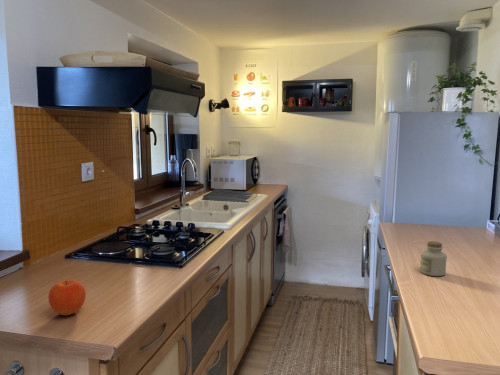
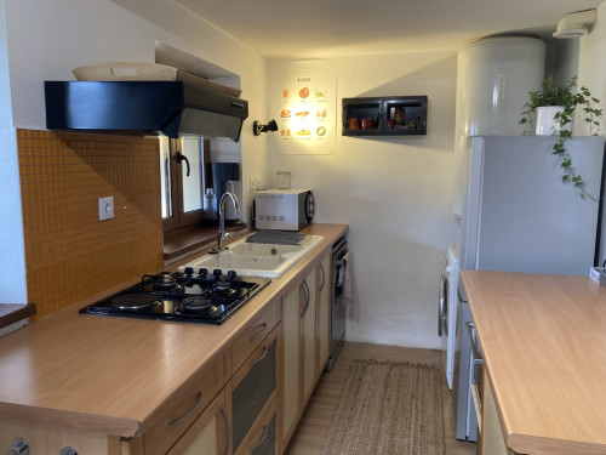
- fruit [47,279,87,316]
- jar [419,240,448,277]
